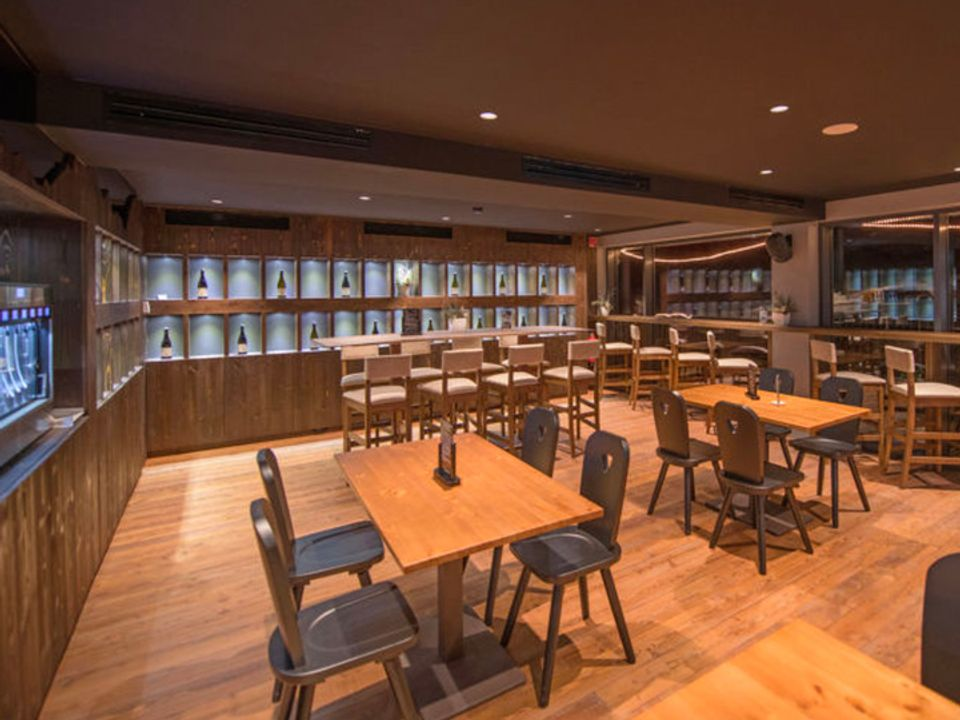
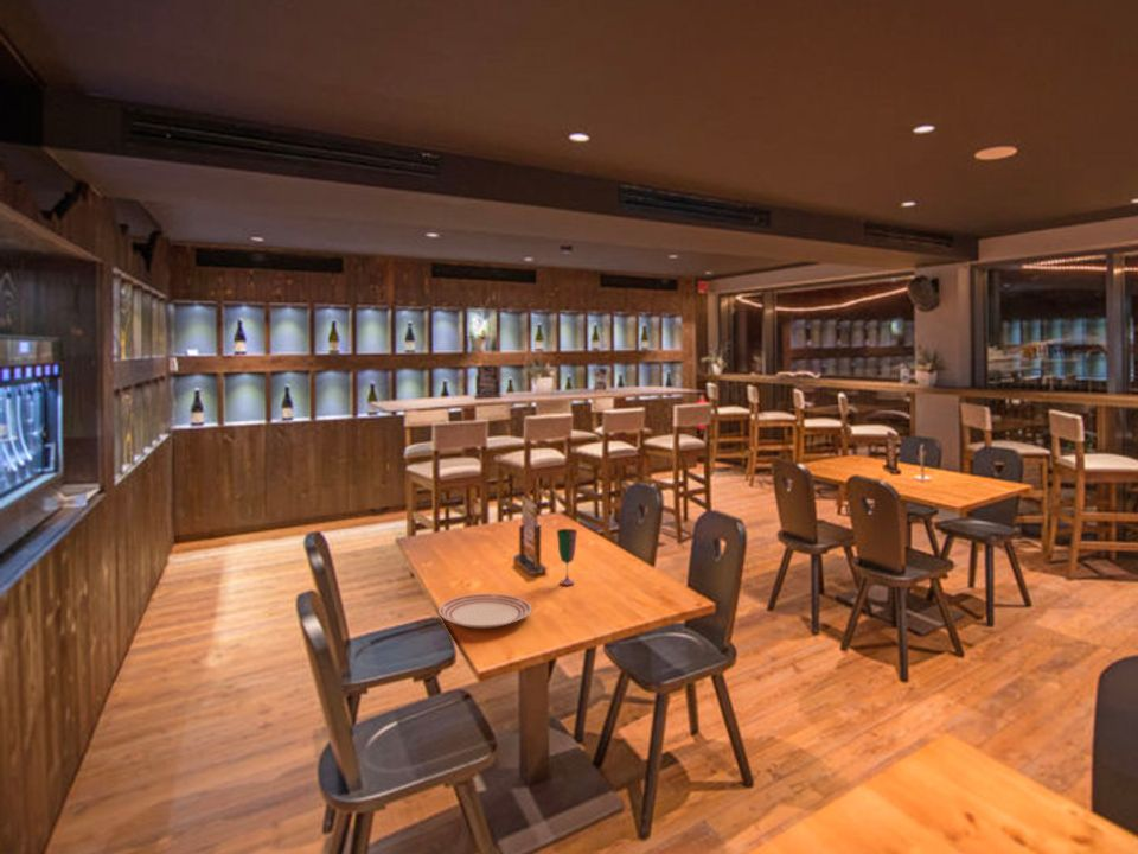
+ wine glass [556,528,578,586]
+ dinner plate [437,593,532,630]
